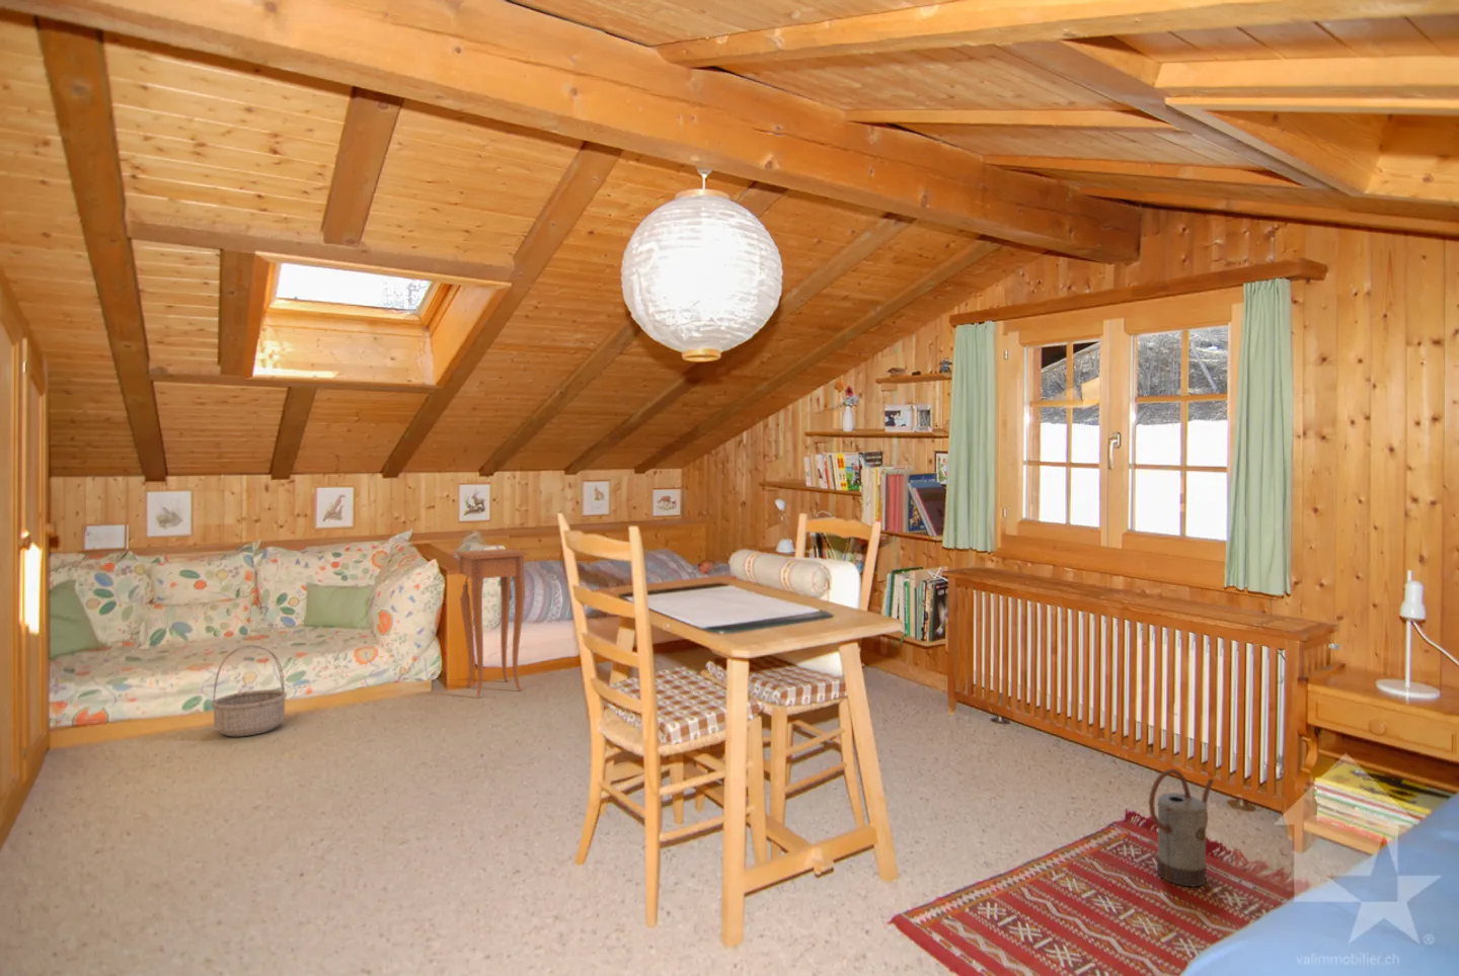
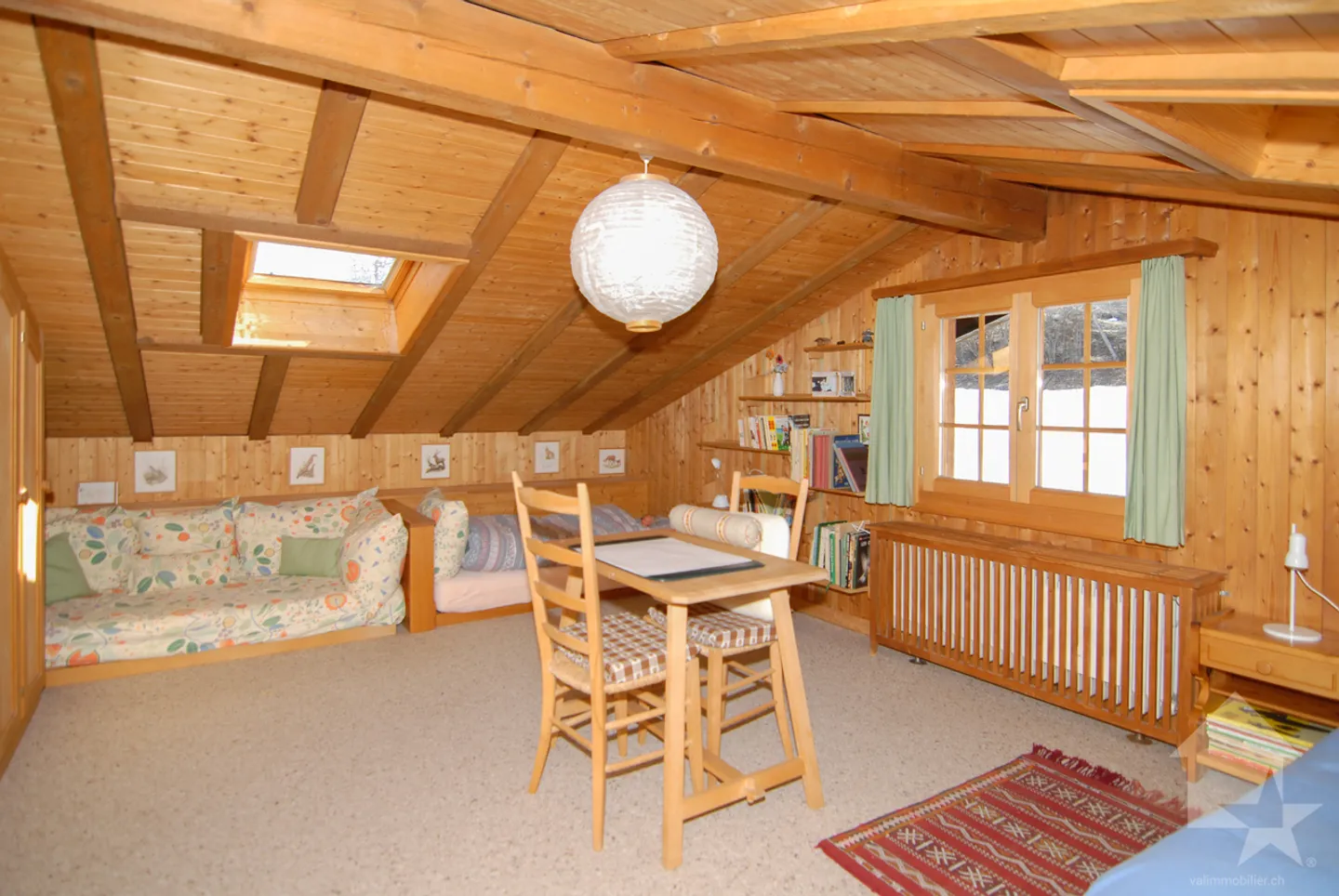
- basket [209,644,288,737]
- watering can [1148,768,1215,888]
- side table [455,548,527,698]
